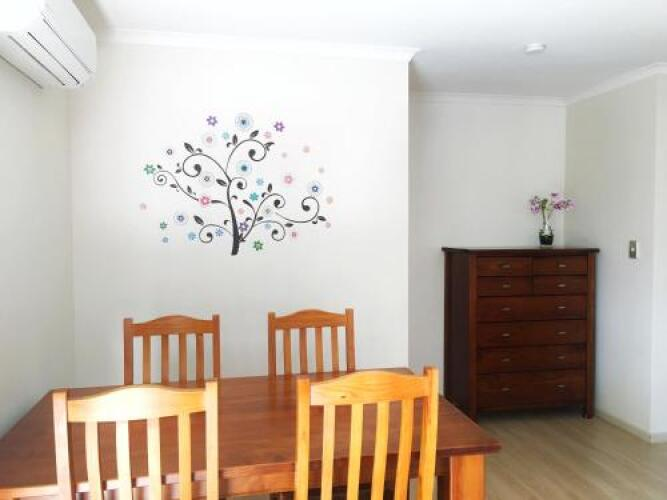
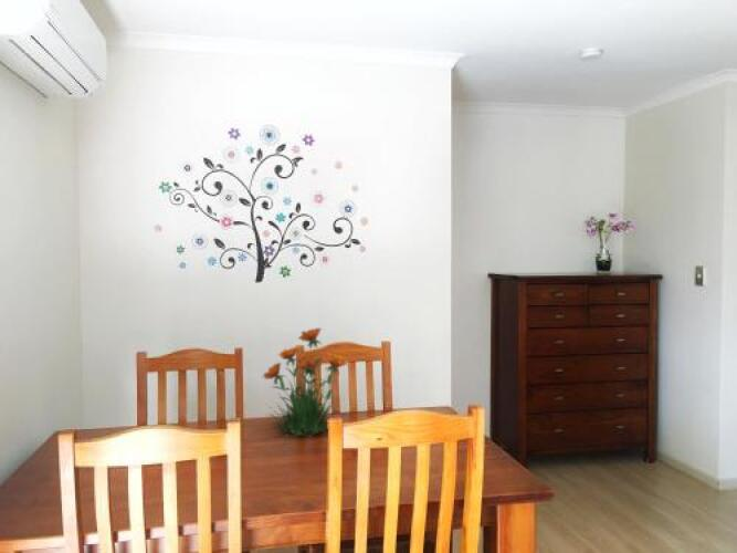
+ flower plant [261,327,350,437]
